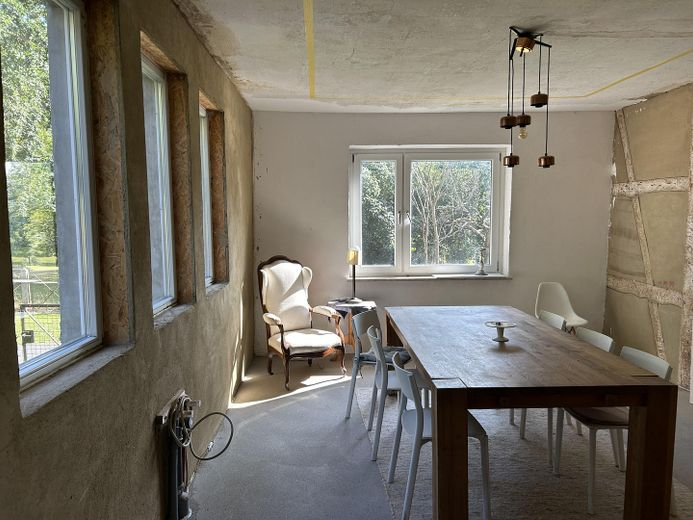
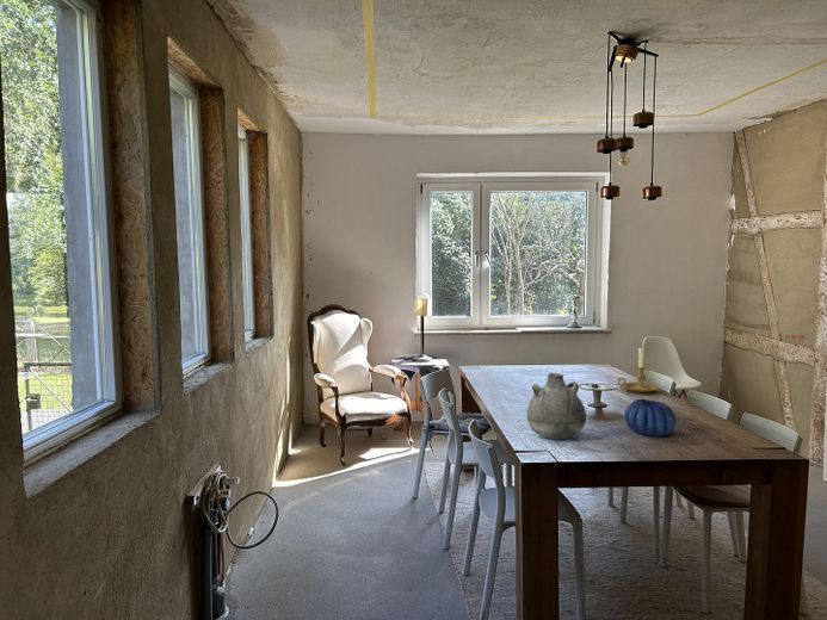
+ decorative bowl [623,398,678,438]
+ vase [526,372,587,440]
+ candle holder [617,346,661,393]
